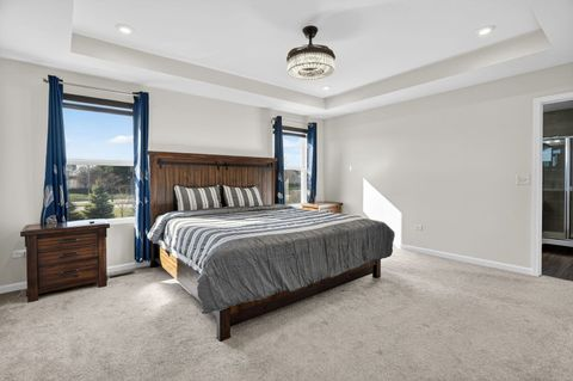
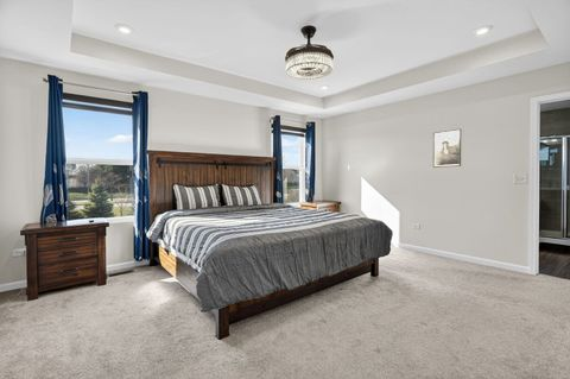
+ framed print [432,128,462,169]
